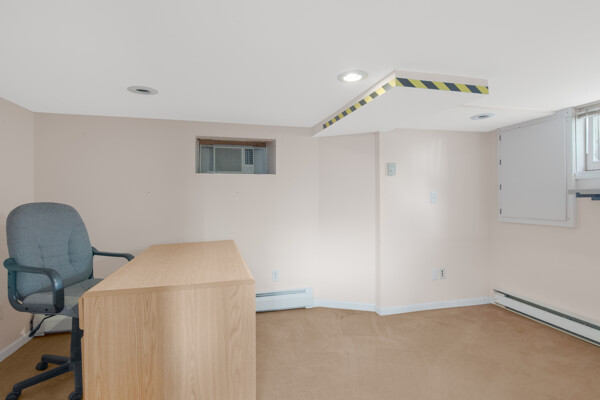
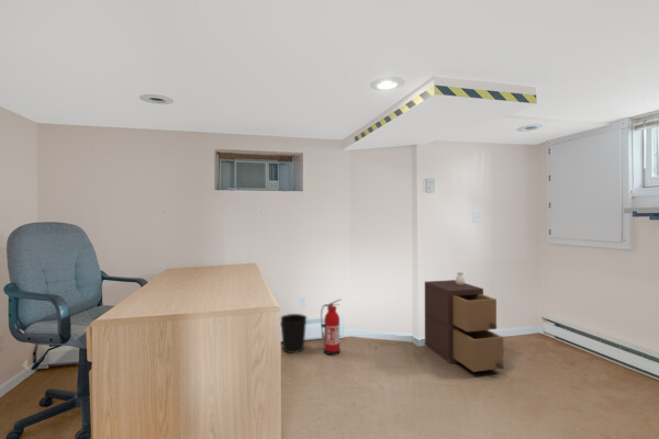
+ fire extinguisher [320,297,343,357]
+ storage cabinet [424,271,505,373]
+ wastebasket [280,313,308,354]
